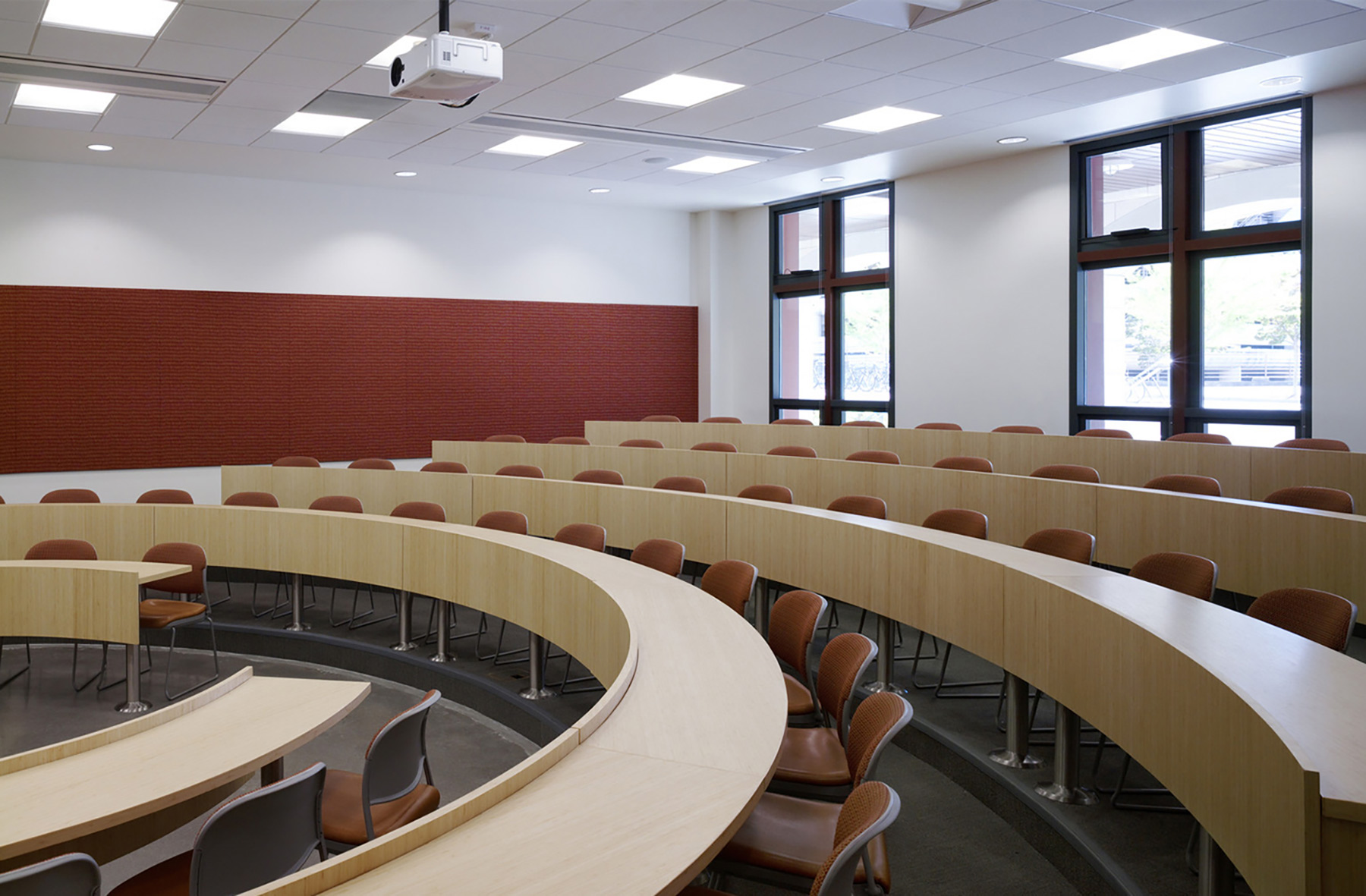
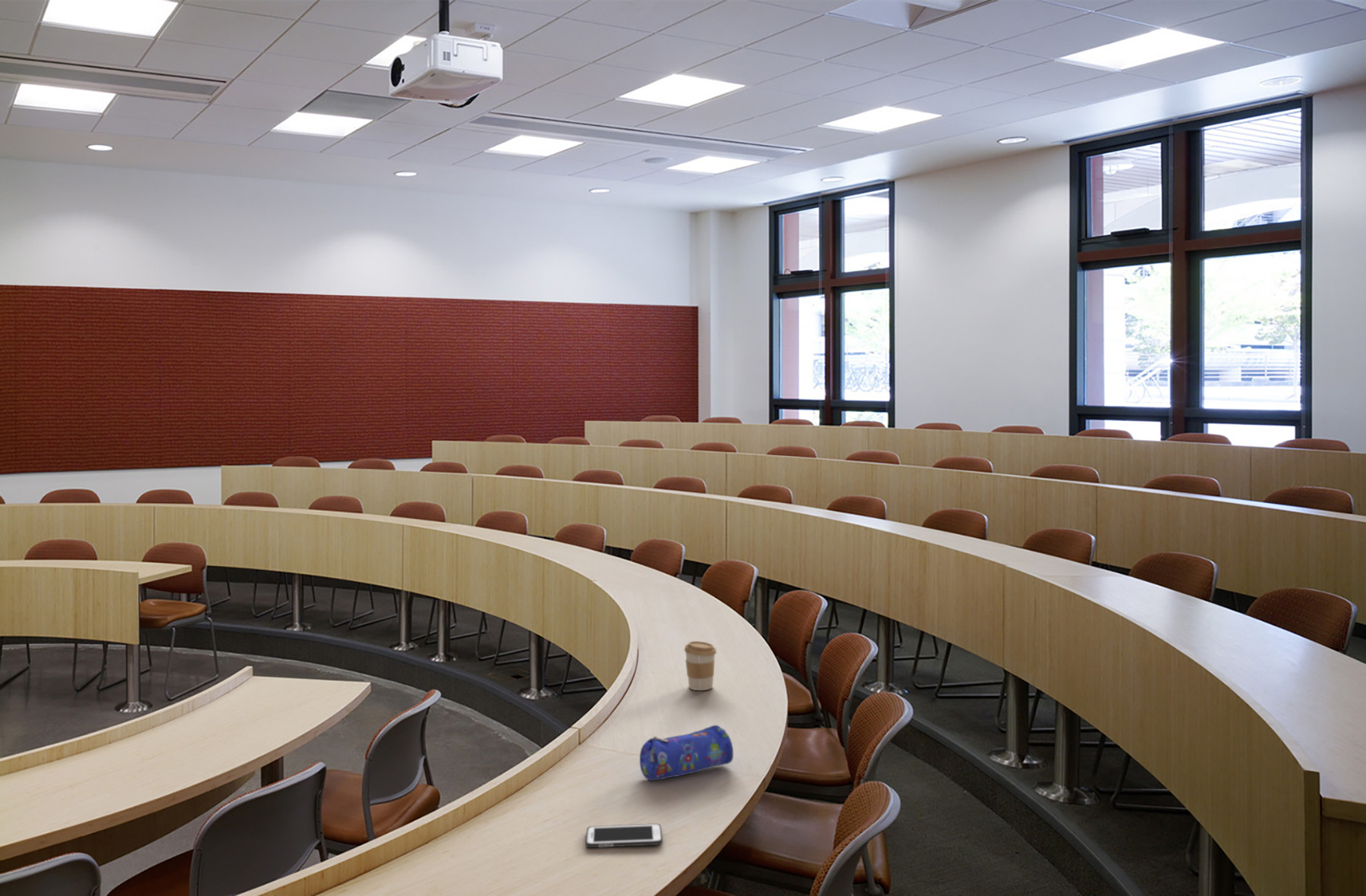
+ cell phone [585,823,663,848]
+ pencil case [639,725,734,781]
+ coffee cup [684,640,717,691]
